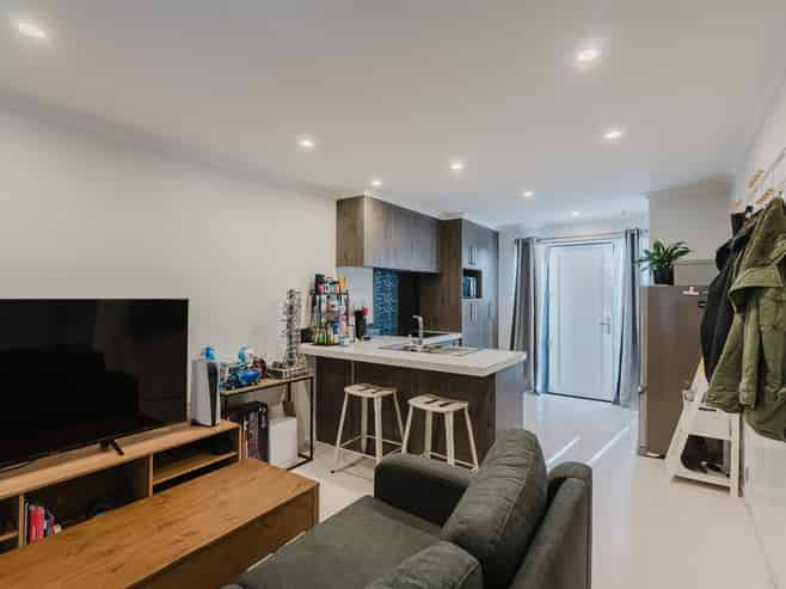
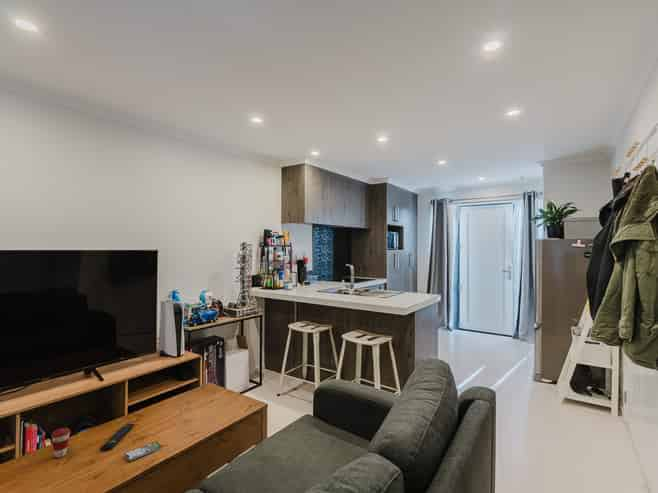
+ remote control [99,423,135,452]
+ smartphone [124,441,162,462]
+ coffee cup [50,427,71,458]
